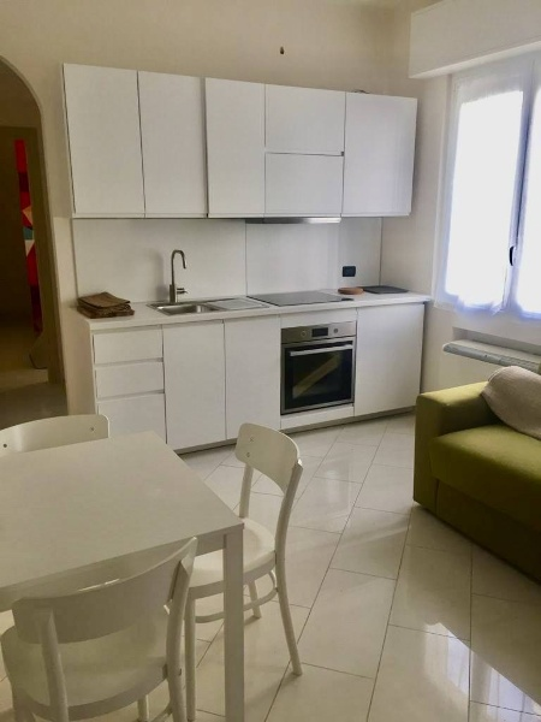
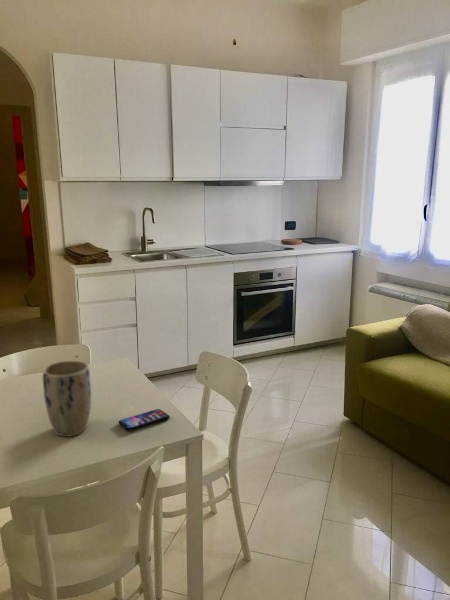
+ plant pot [42,360,92,437]
+ smartphone [118,408,170,432]
